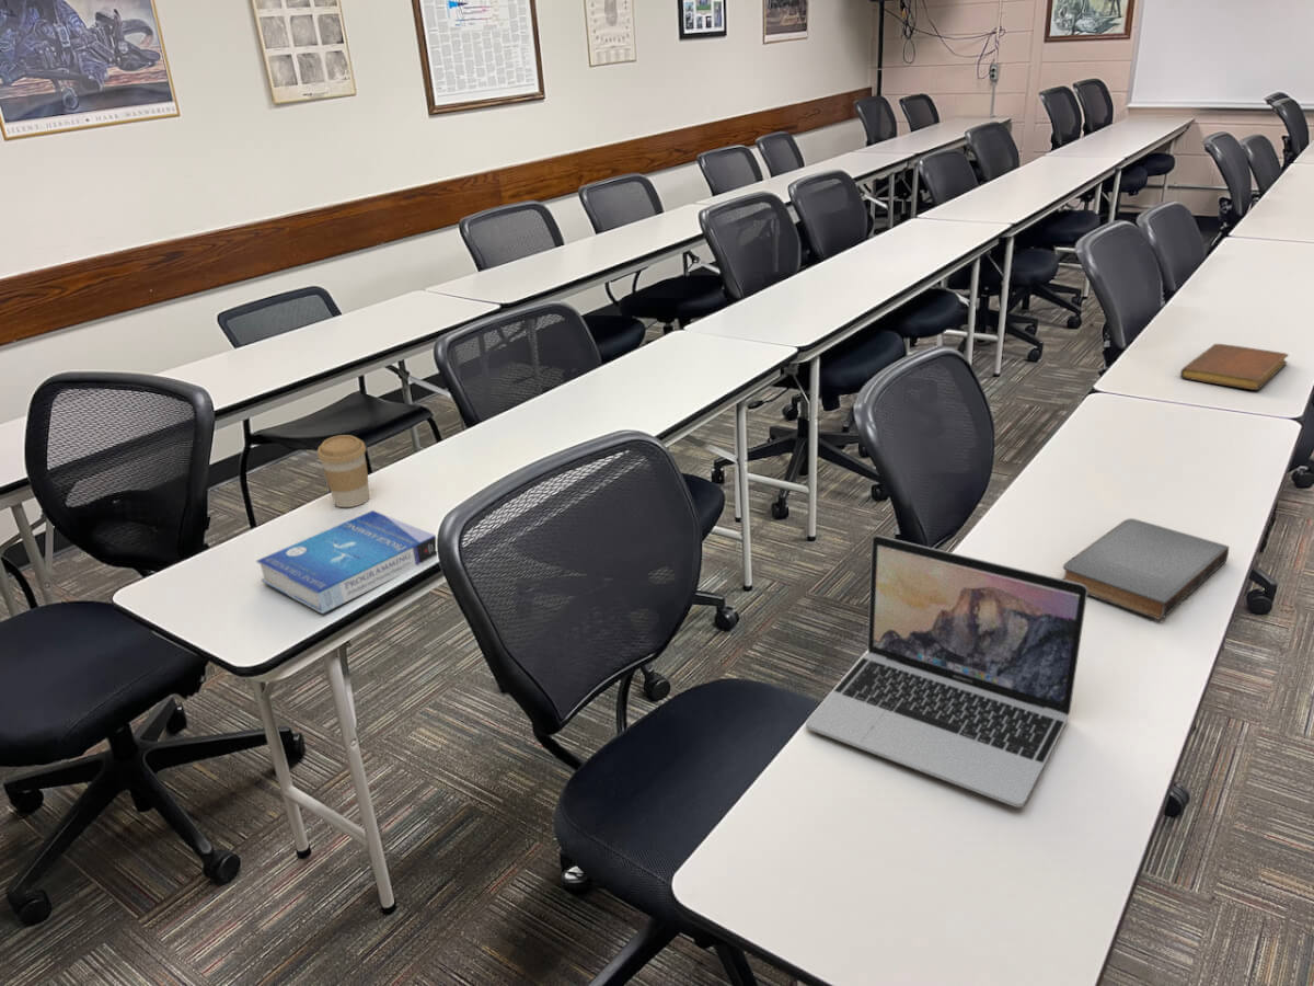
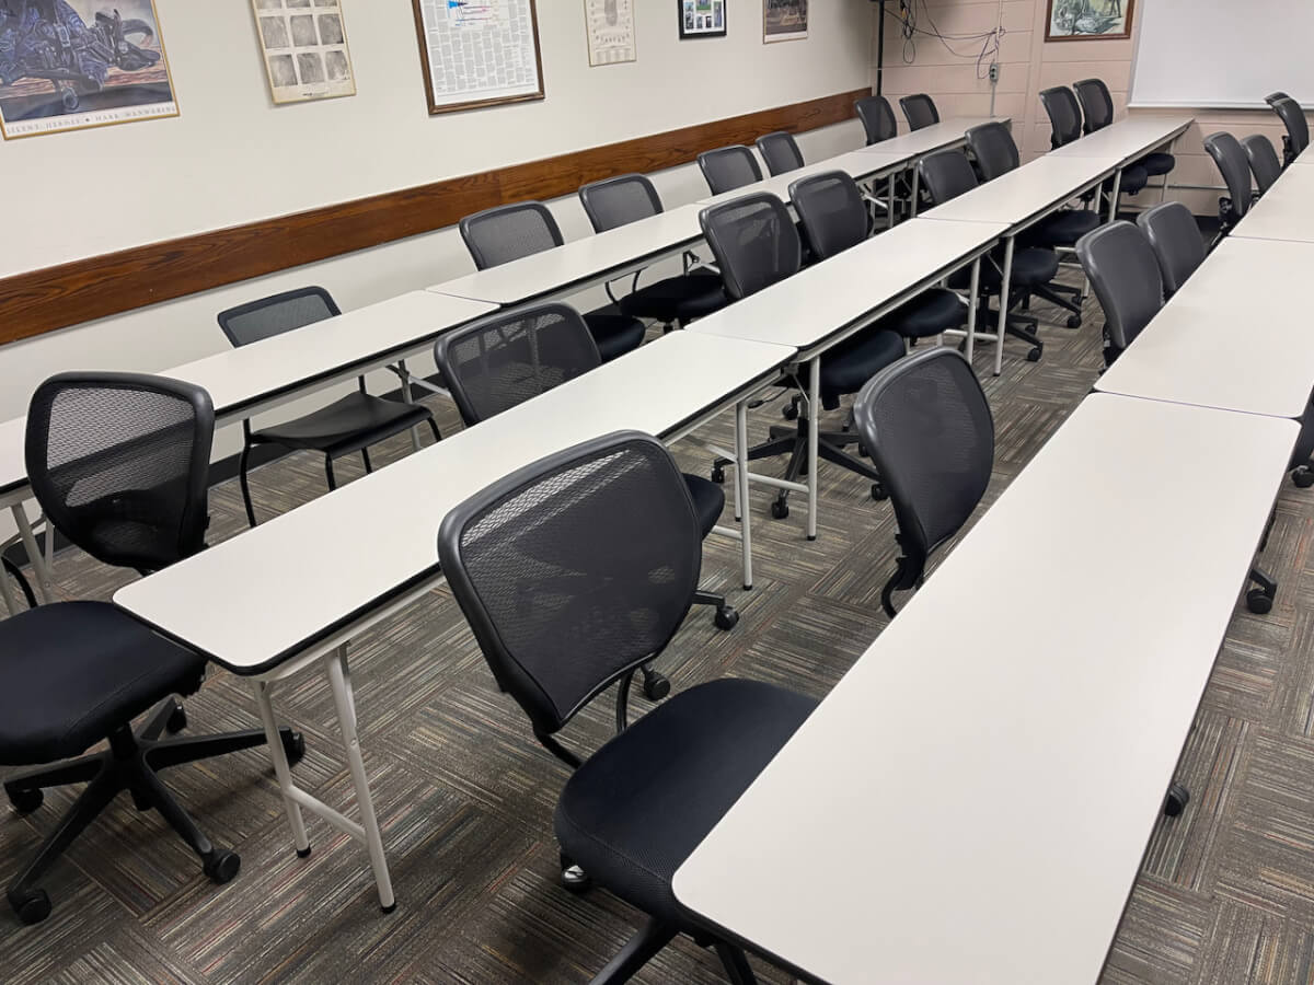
- notebook [1179,343,1290,391]
- book [255,509,438,615]
- book [1062,517,1230,621]
- coffee cup [316,434,370,508]
- laptop [805,535,1088,809]
